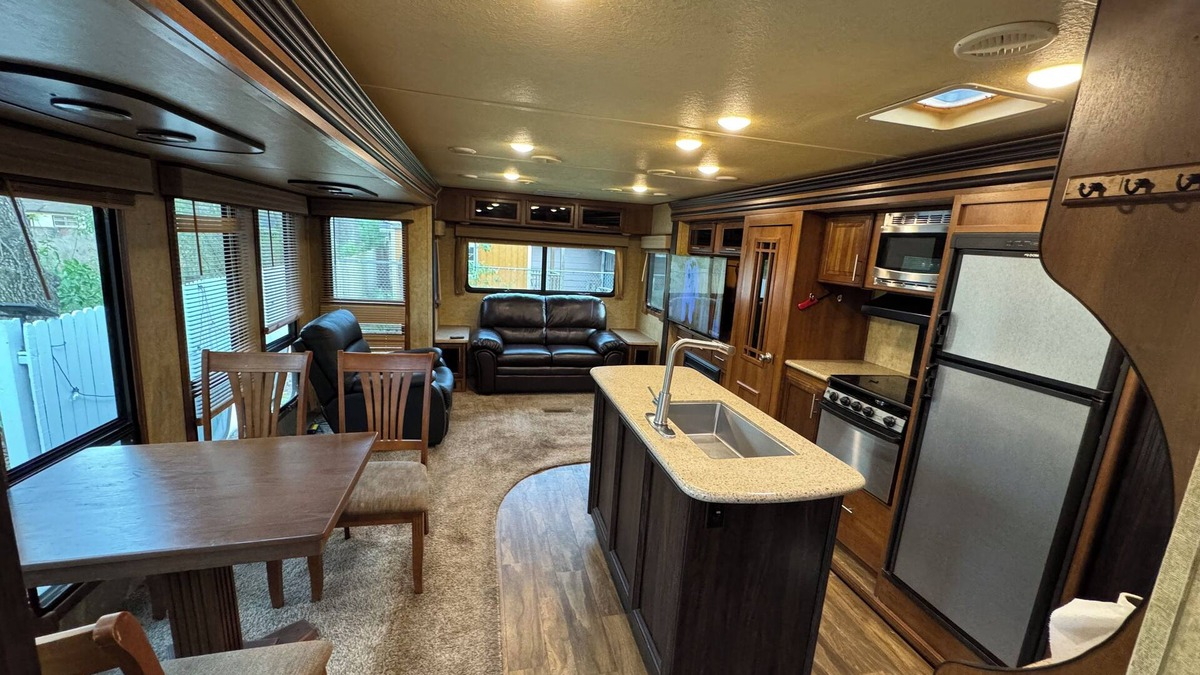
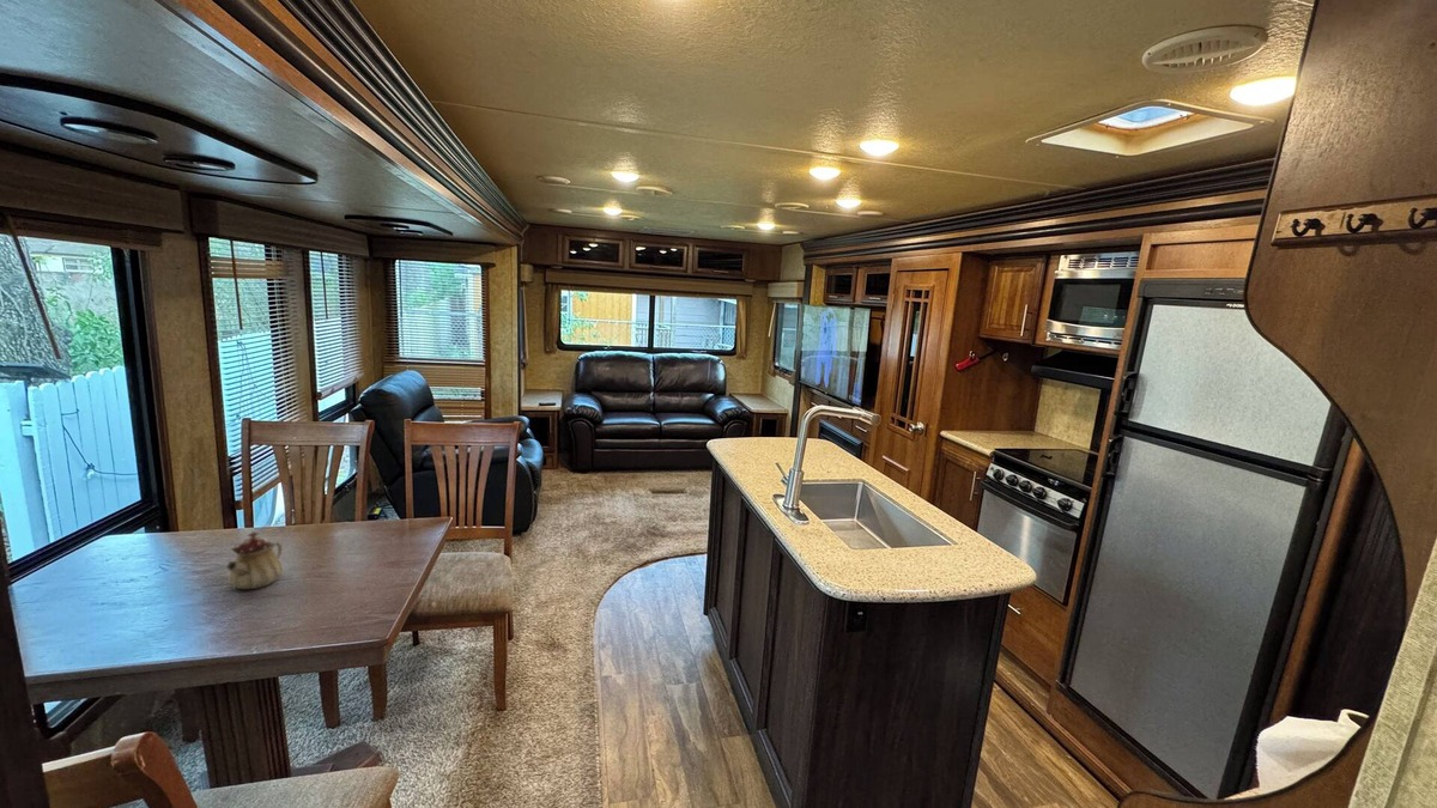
+ teapot [225,530,285,590]
